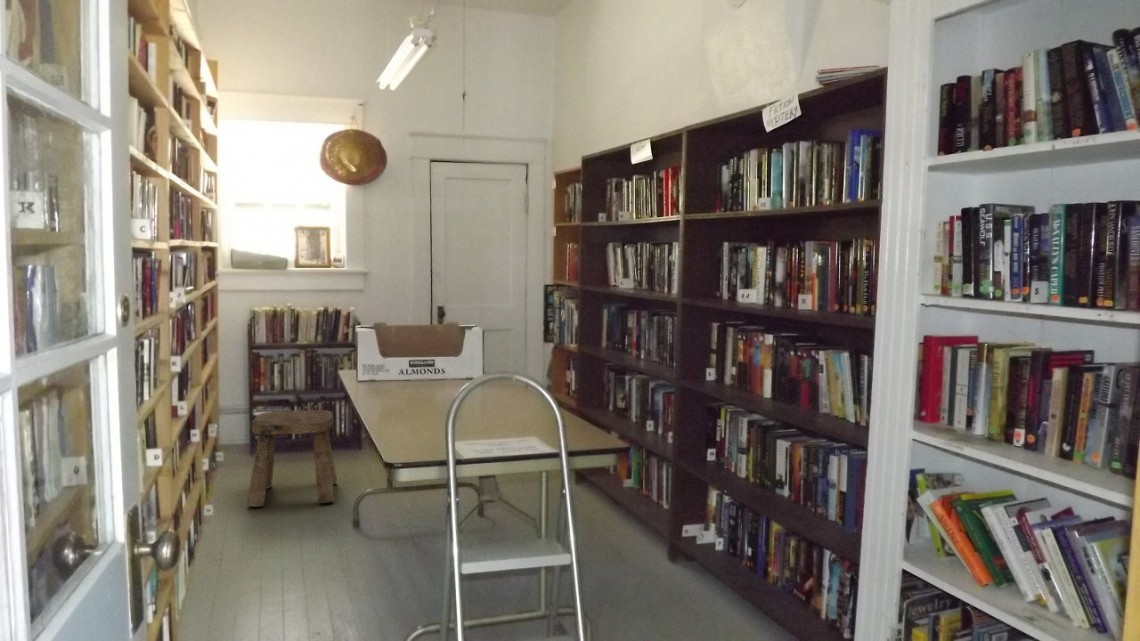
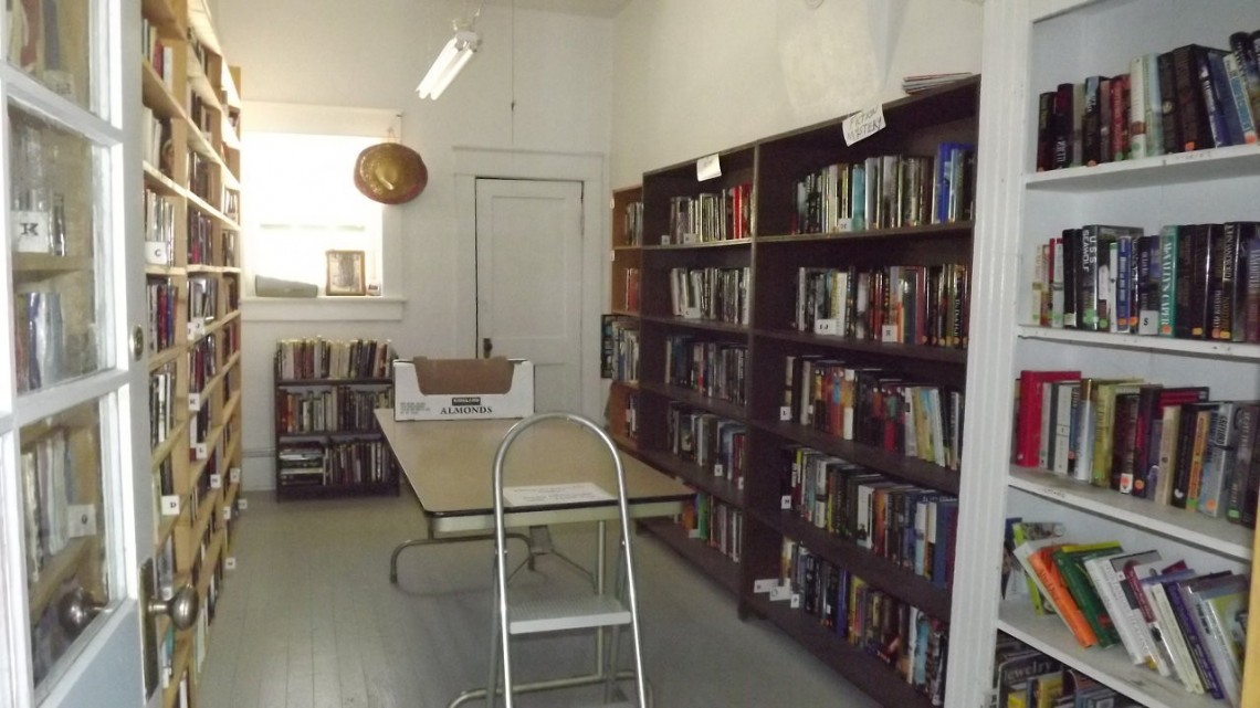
- stool [246,409,338,508]
